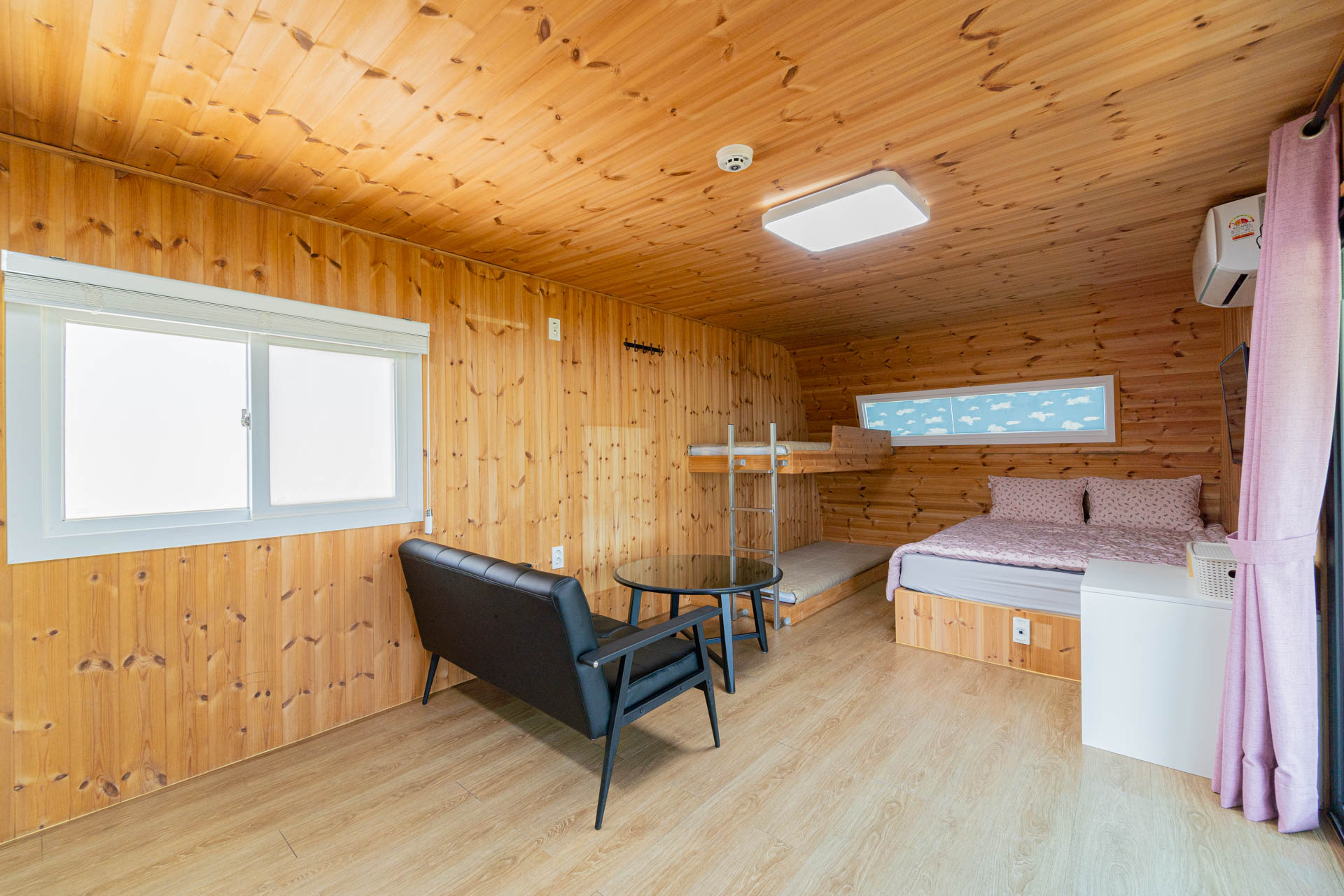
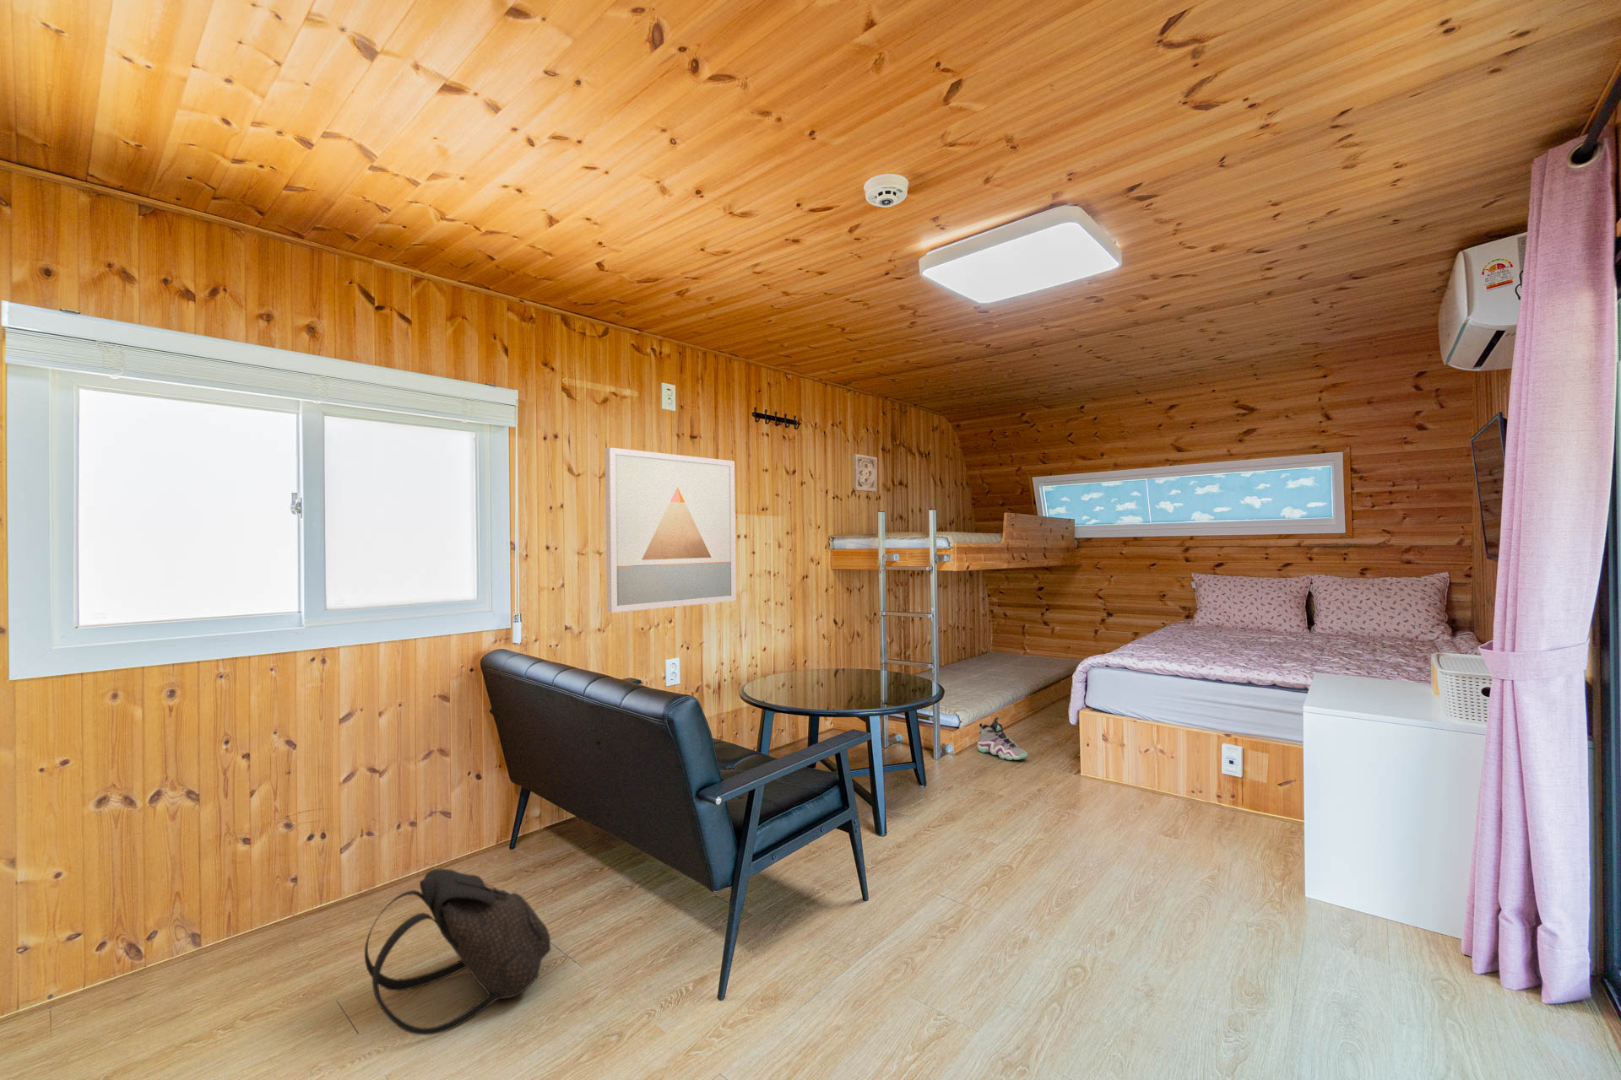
+ sneaker [977,716,1029,761]
+ backpack [364,868,551,1037]
+ wall ornament [852,453,878,493]
+ wall art [604,446,737,614]
